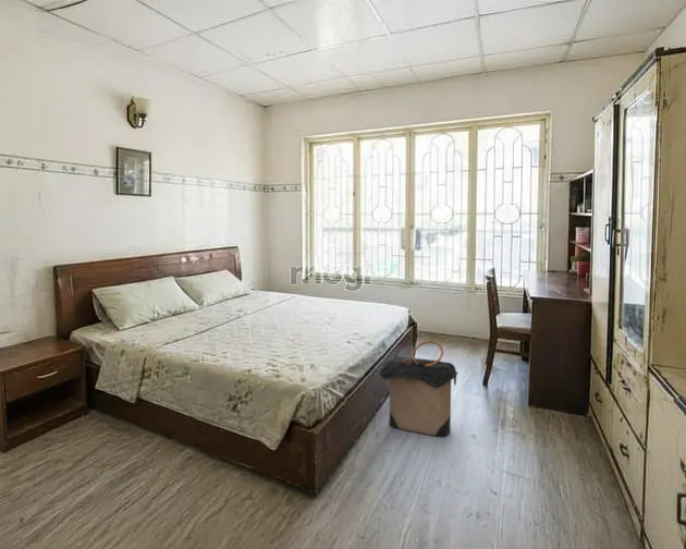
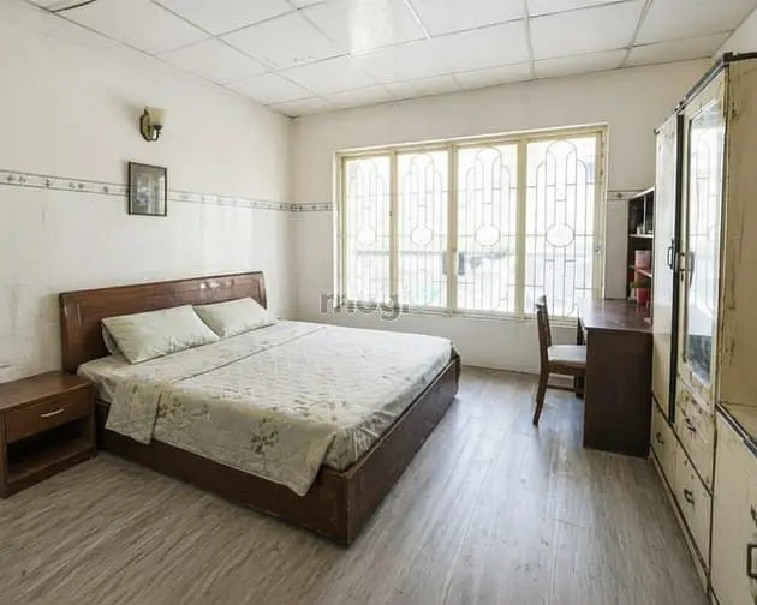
- laundry hamper [379,340,460,437]
